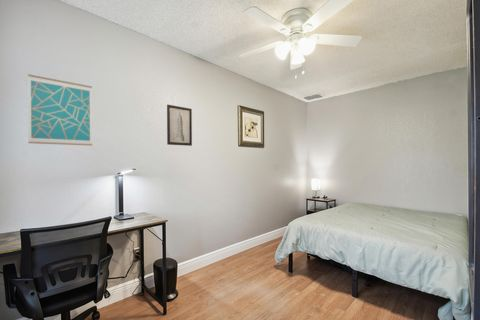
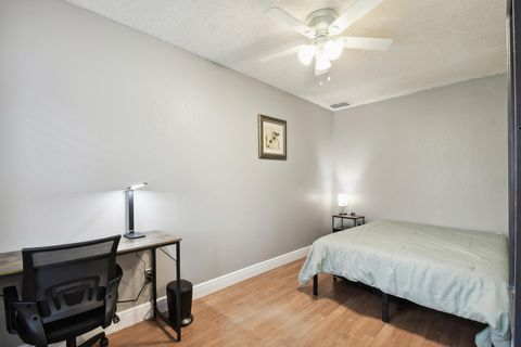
- wall art [27,73,93,147]
- wall art [166,104,193,147]
